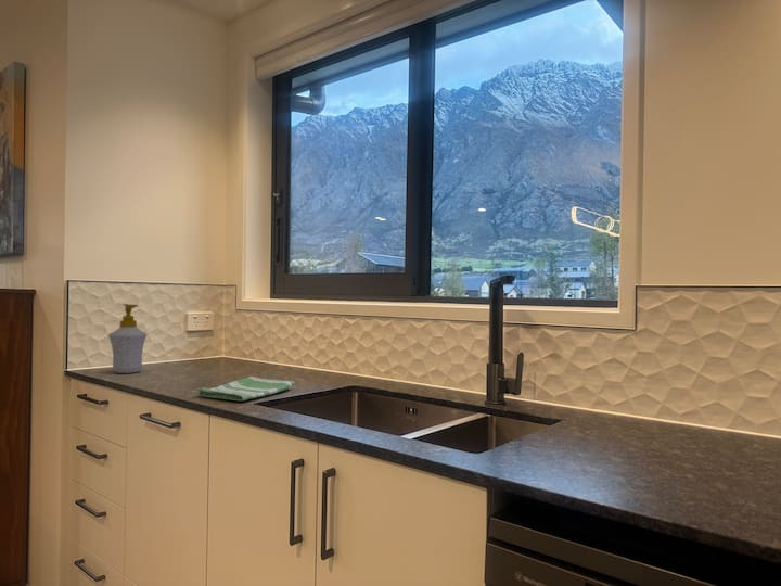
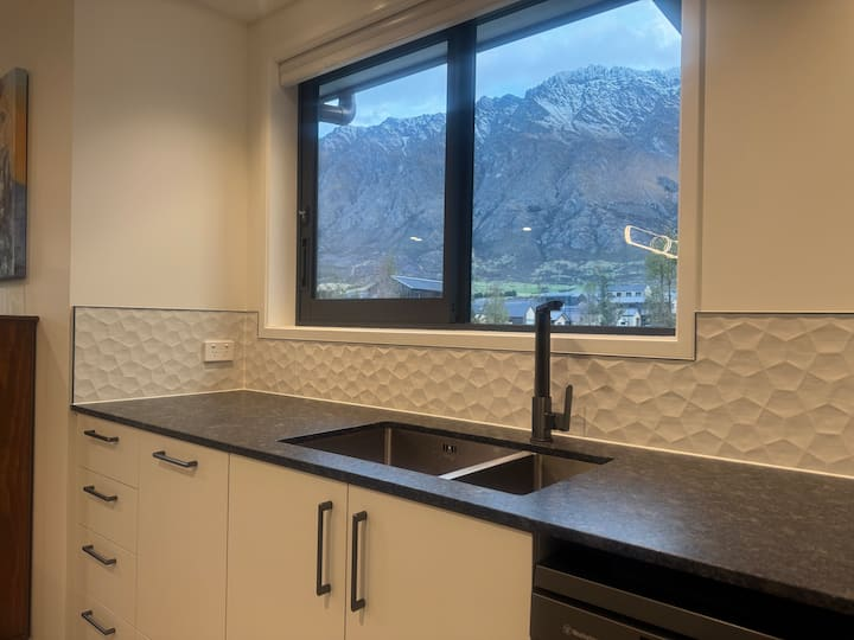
- dish towel [196,375,295,402]
- soap bottle [107,303,149,374]
